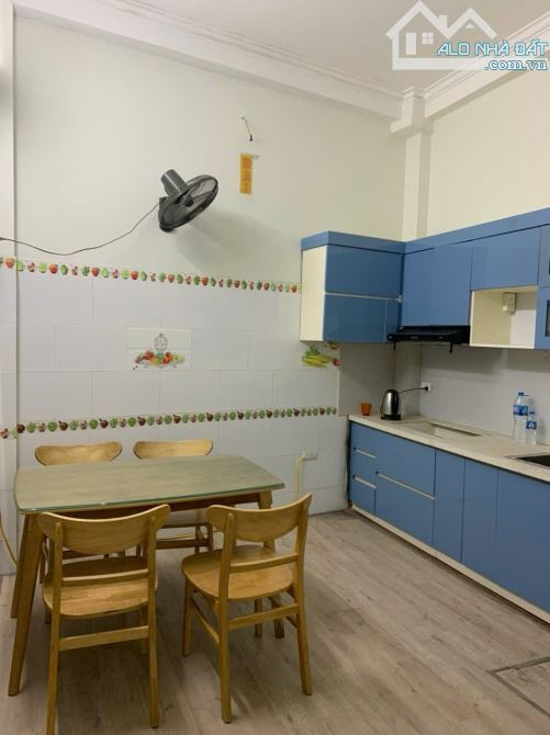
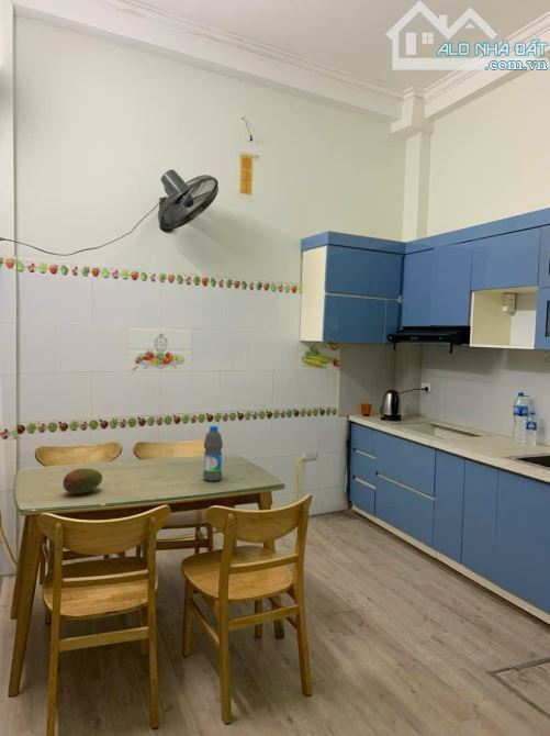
+ water bottle [202,425,224,482]
+ fruit [61,467,103,495]
